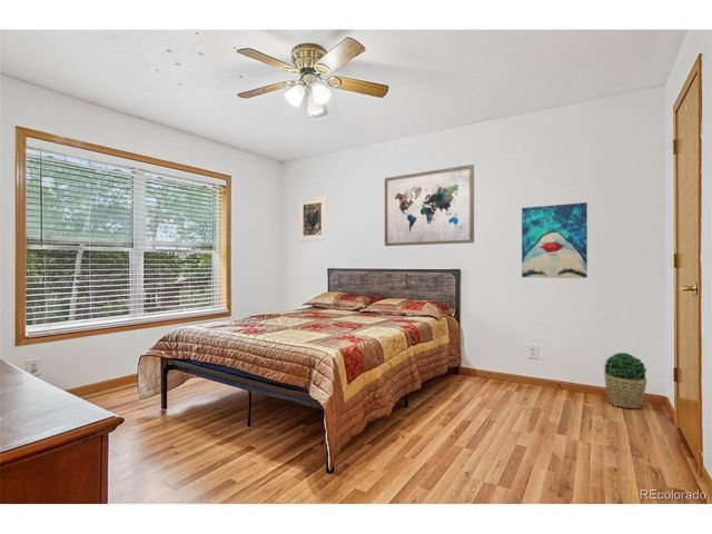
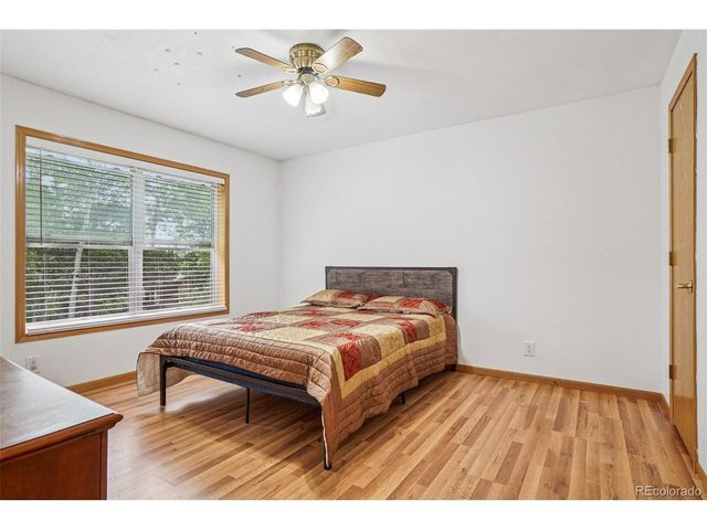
- wall art [521,201,589,279]
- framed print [298,195,327,243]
- wall art [384,164,475,247]
- potted plant [603,352,647,409]
